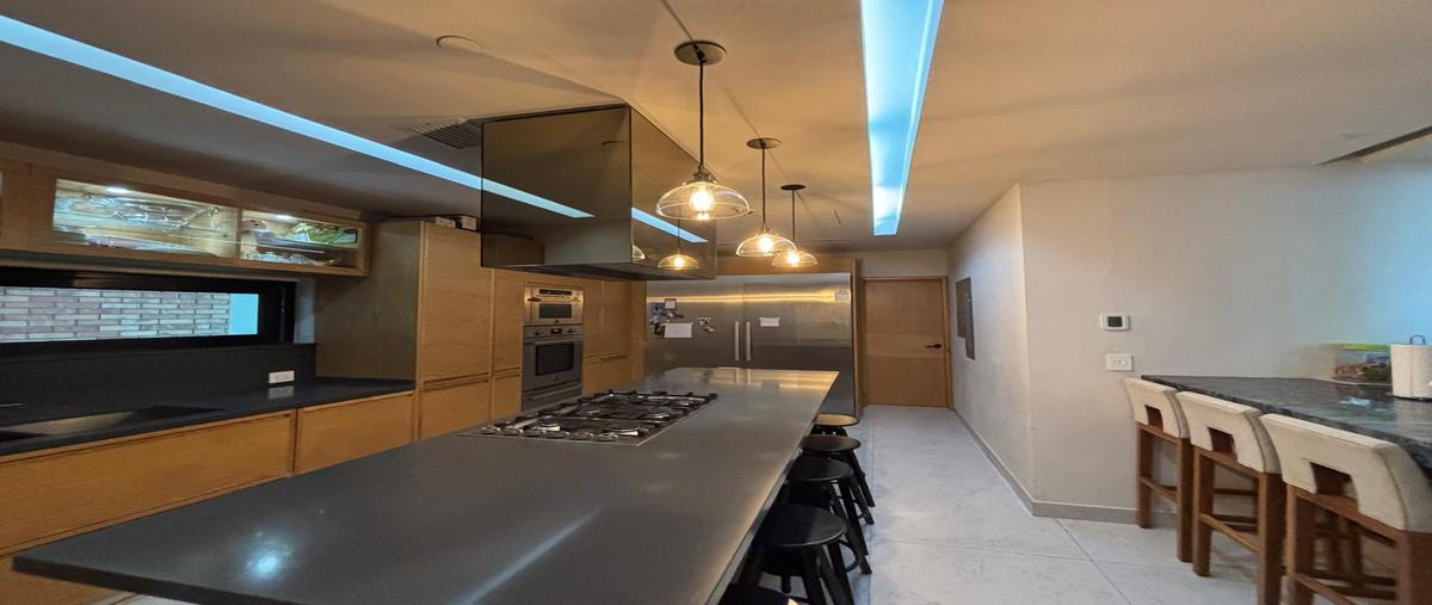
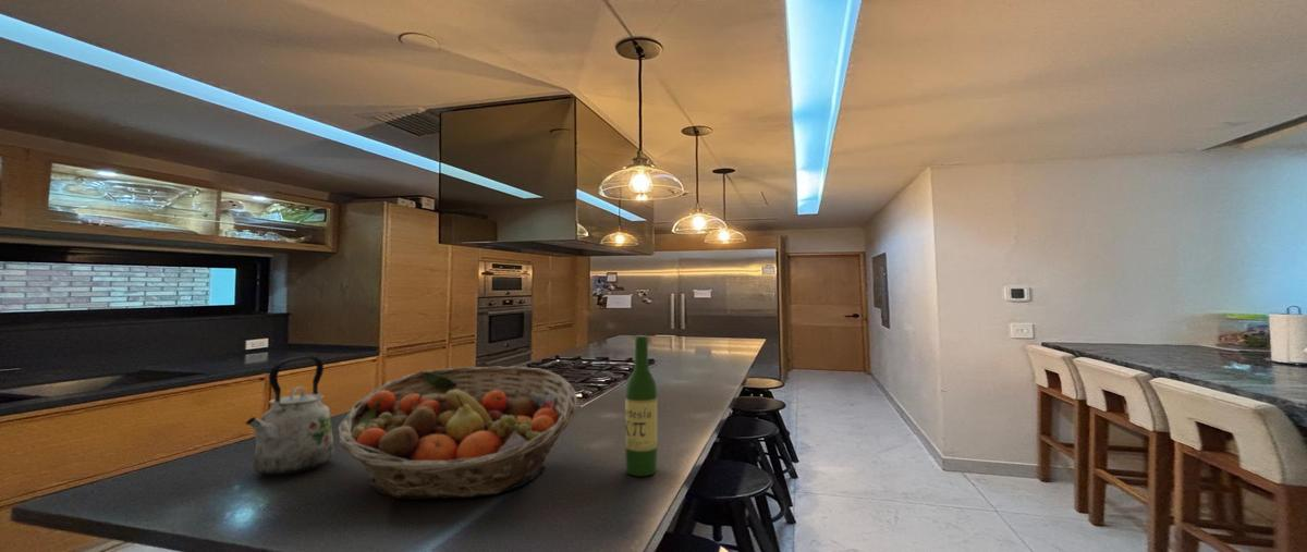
+ wine bottle [624,334,658,477]
+ fruit basket [337,366,578,500]
+ kettle [245,355,335,476]
